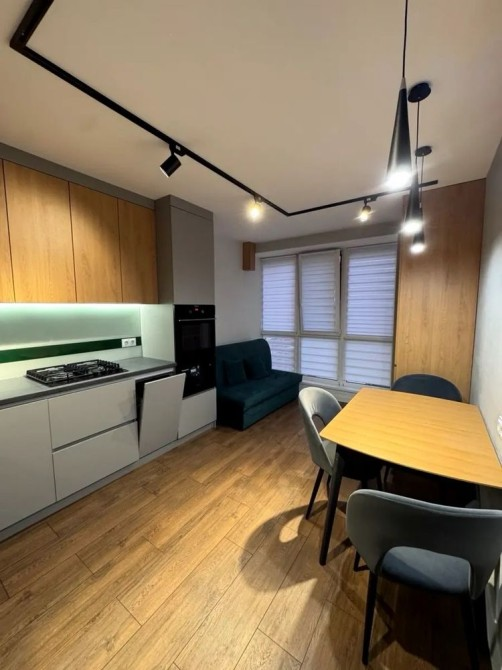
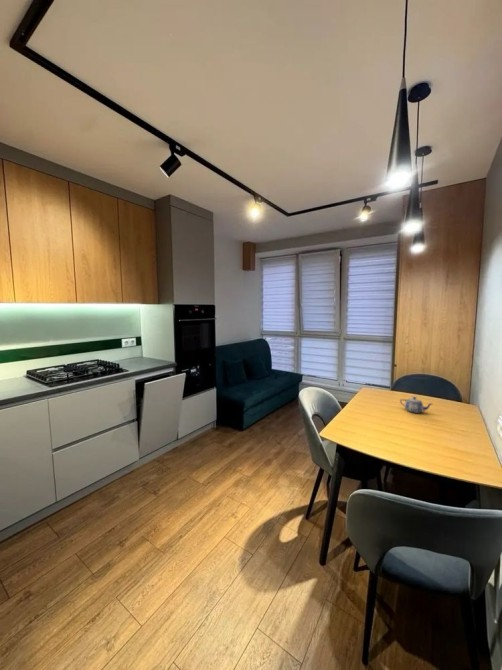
+ teapot [399,396,433,414]
